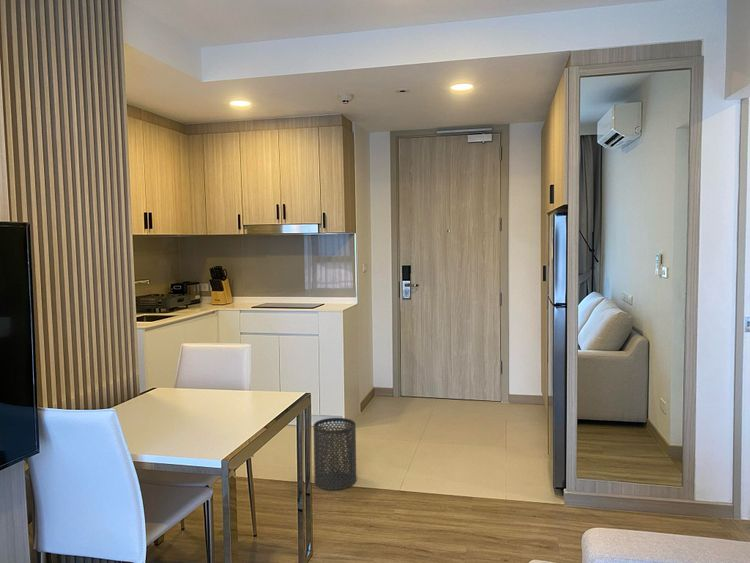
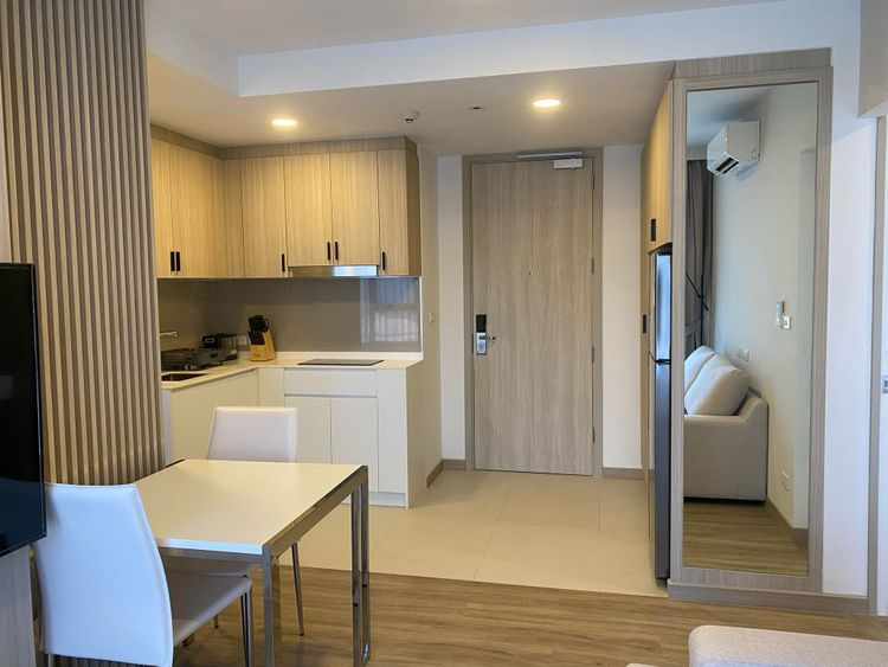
- trash can [313,417,357,491]
